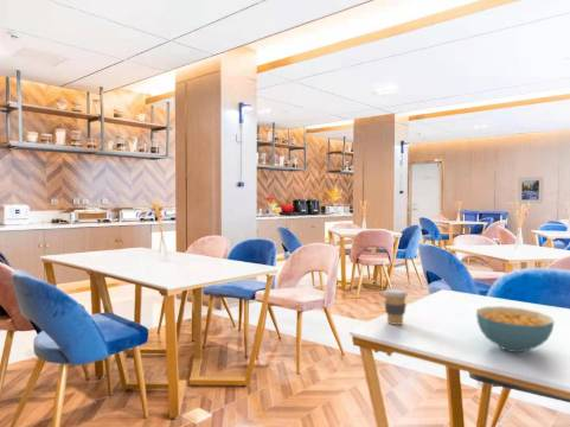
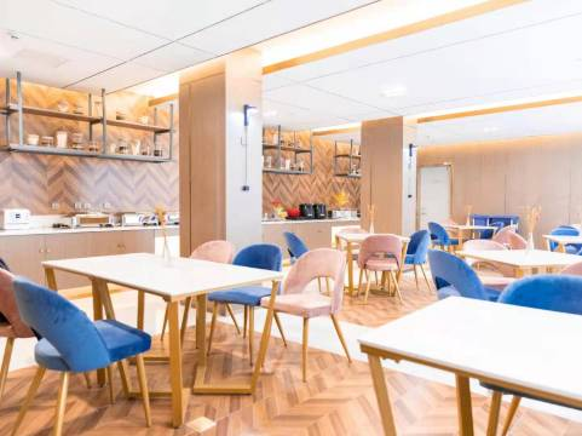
- cereal bowl [475,305,555,353]
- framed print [517,176,545,205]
- coffee cup [382,287,409,326]
